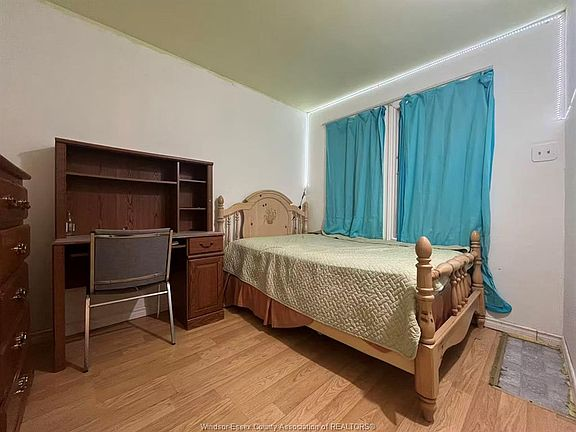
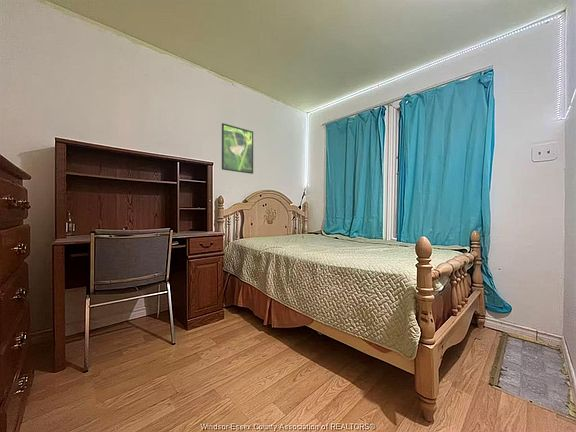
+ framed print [221,122,254,175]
